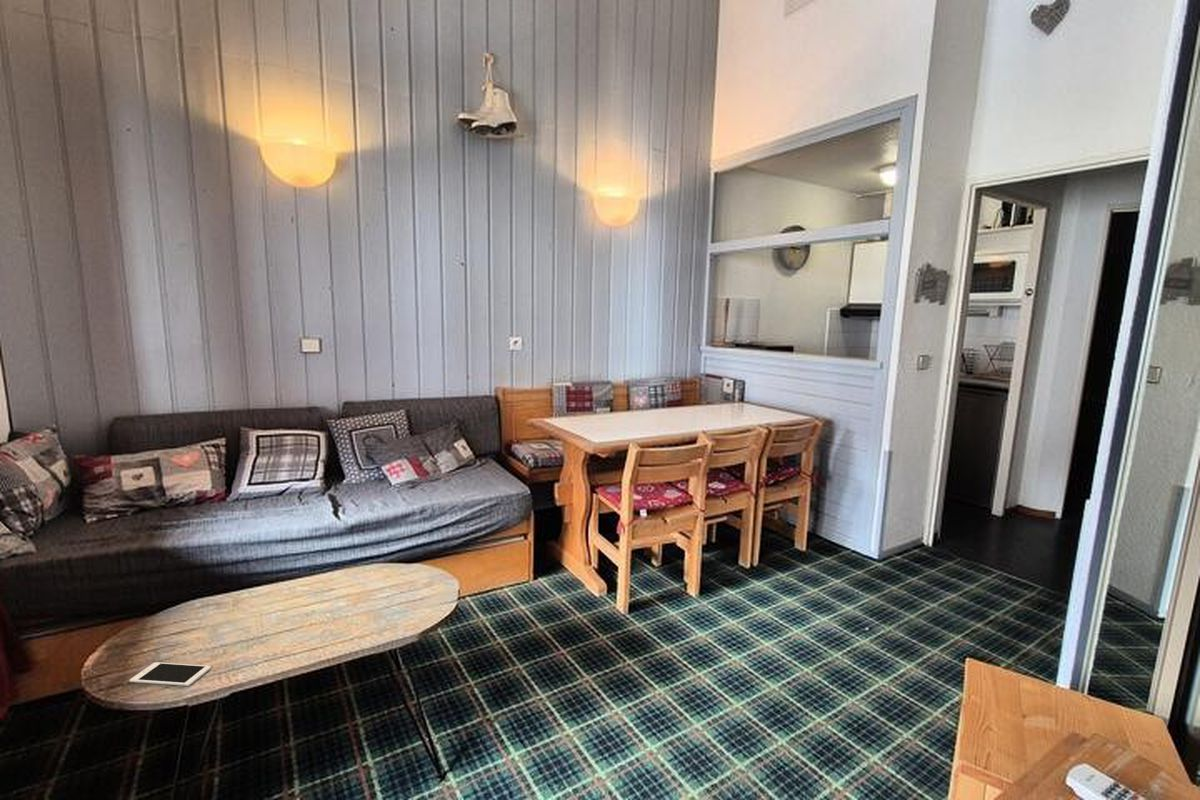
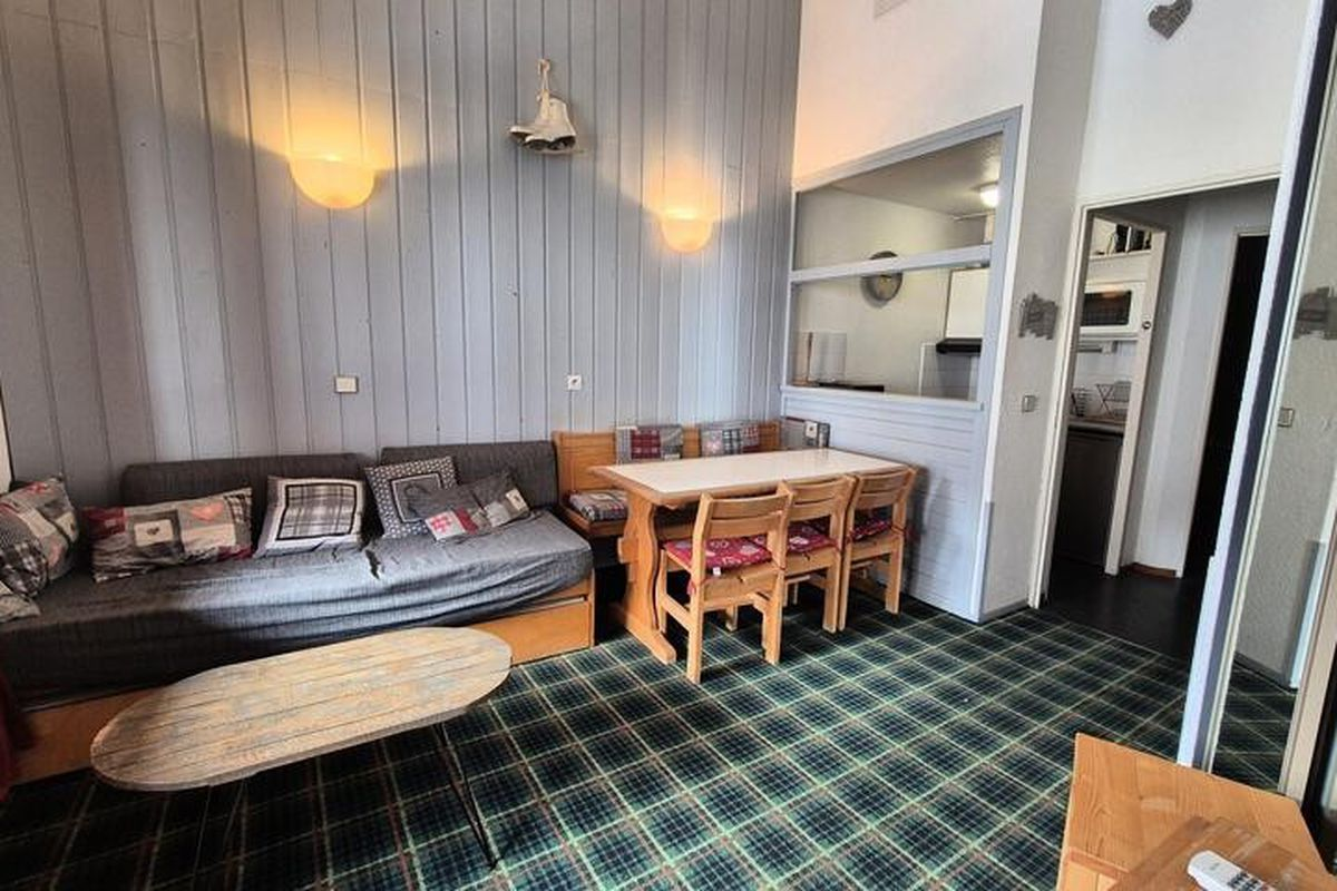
- cell phone [129,661,212,687]
